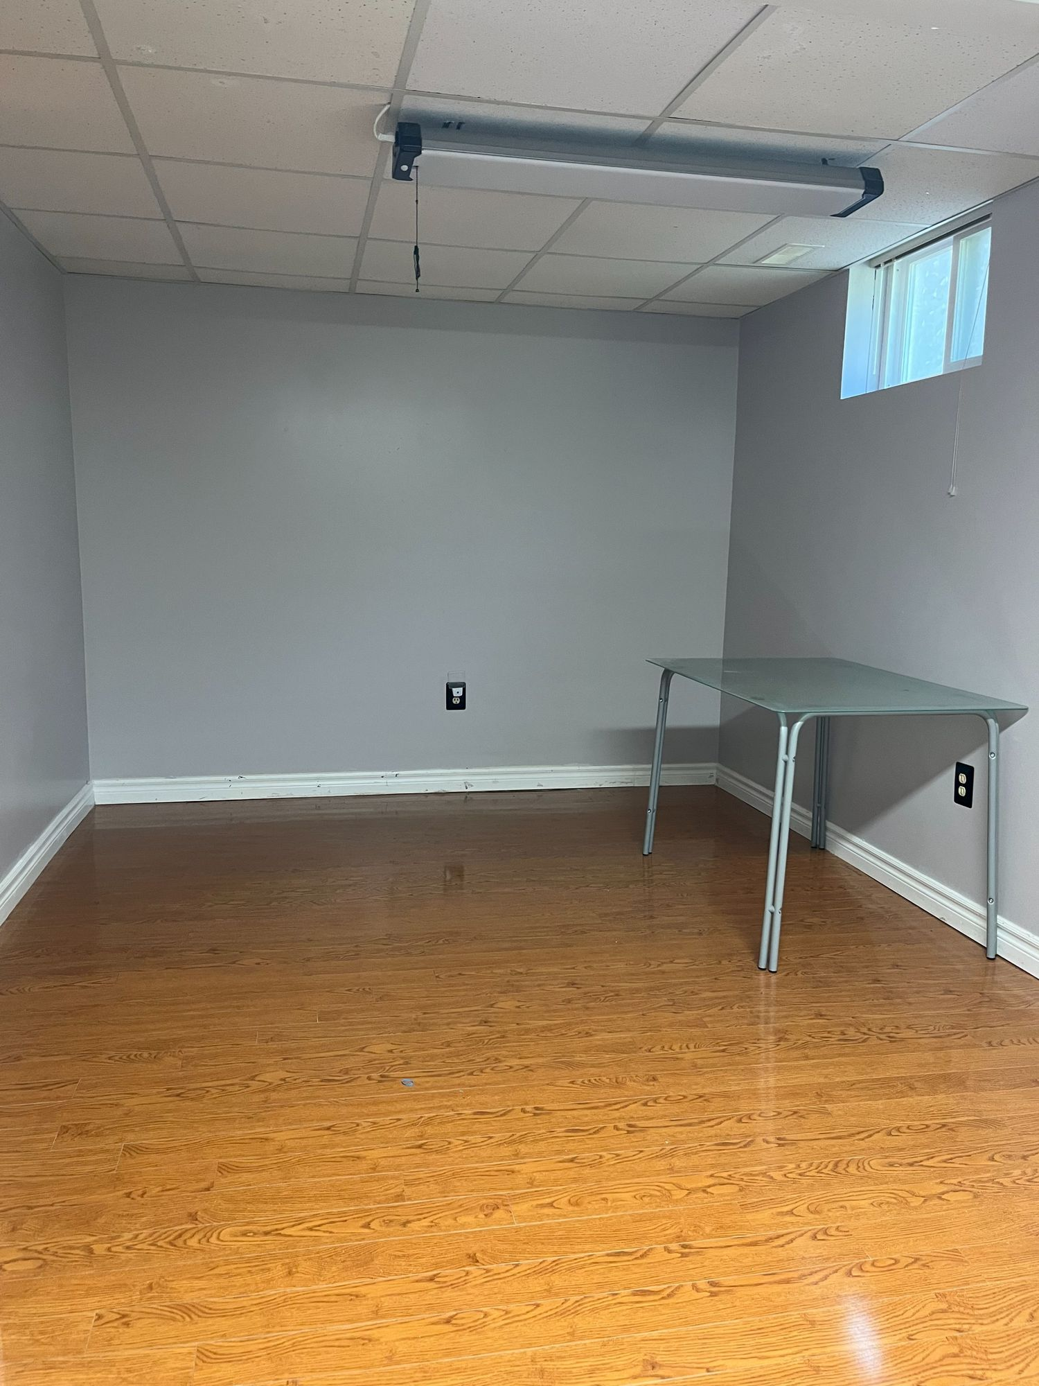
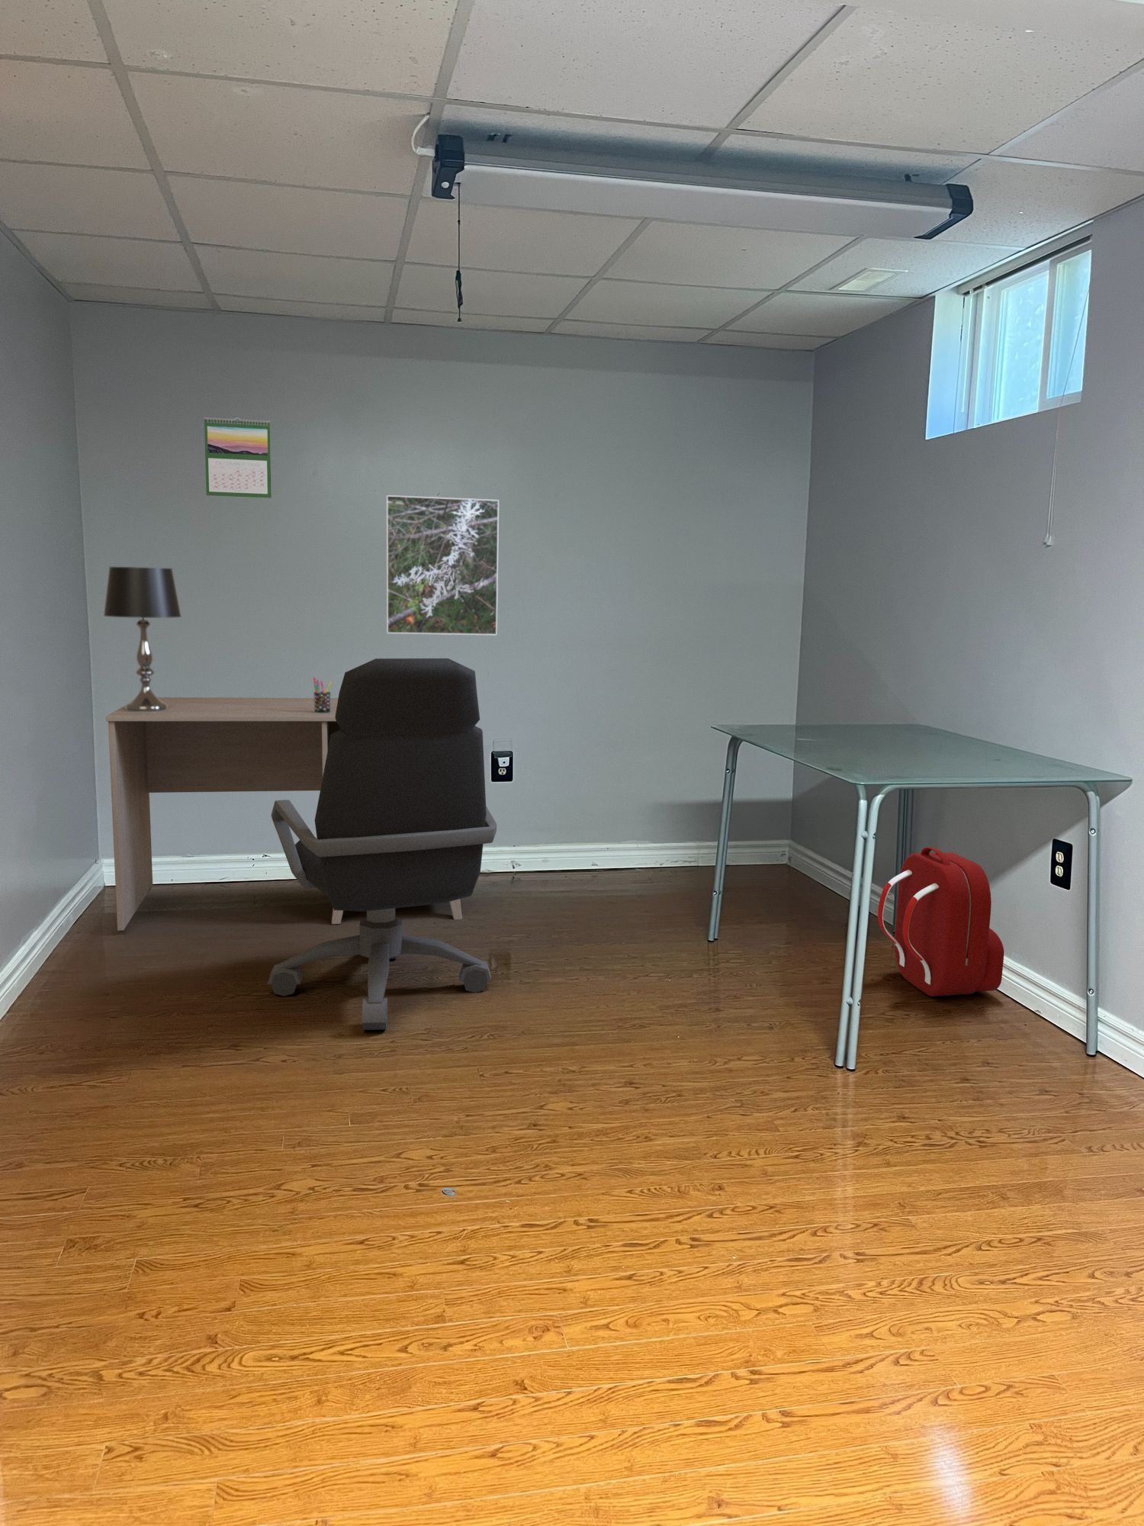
+ pen holder [312,676,333,714]
+ table lamp [103,566,183,711]
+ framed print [386,494,500,636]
+ office chair [267,657,497,1031]
+ backpack [877,846,1005,997]
+ desk [106,697,463,932]
+ calendar [203,417,273,499]
